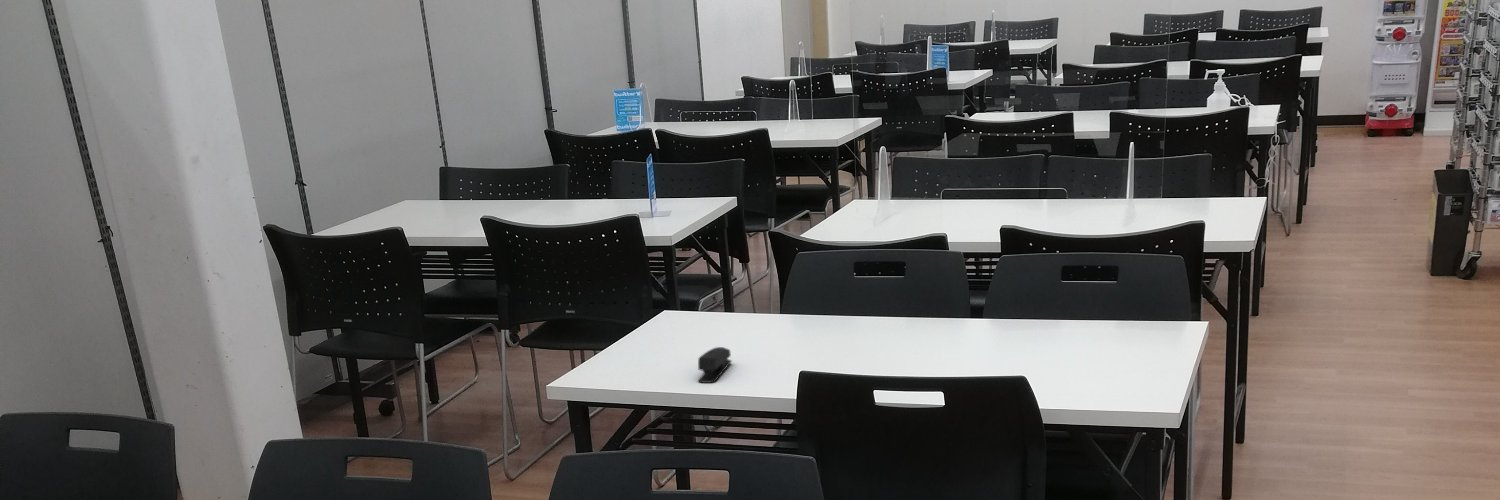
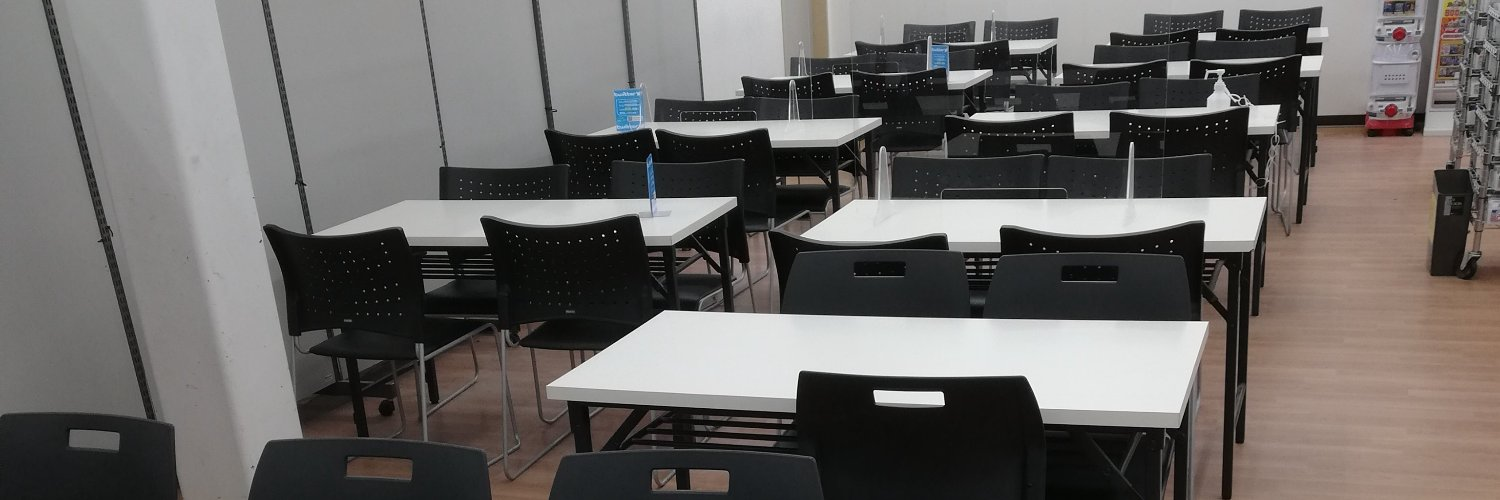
- stapler [697,346,733,384]
